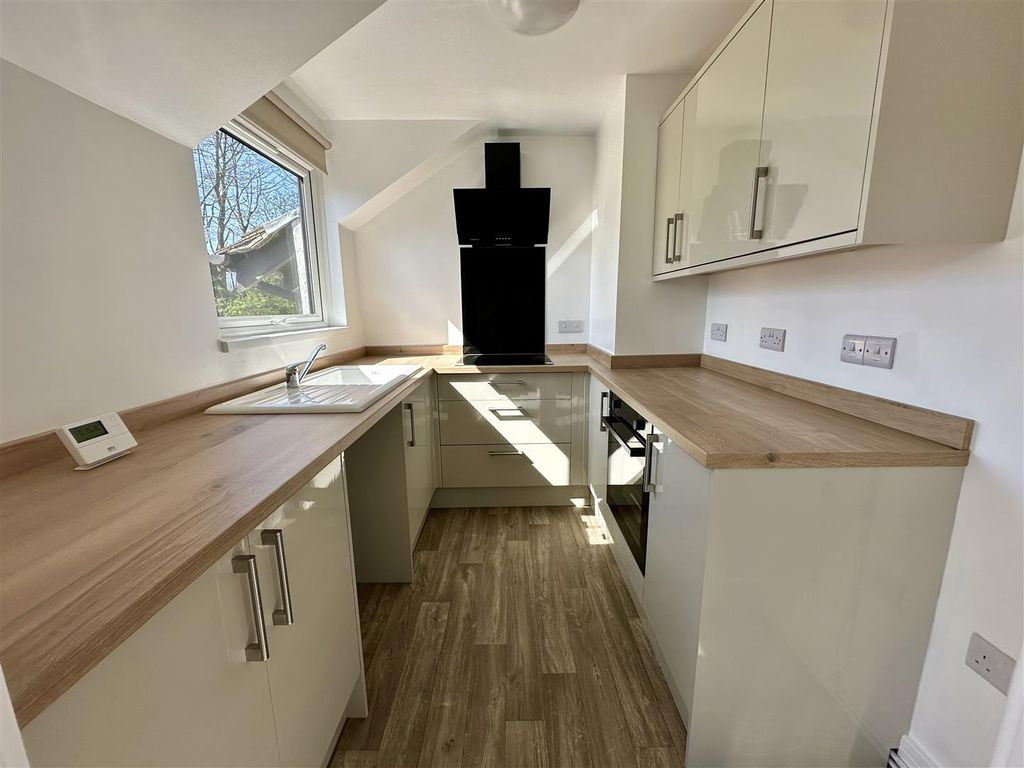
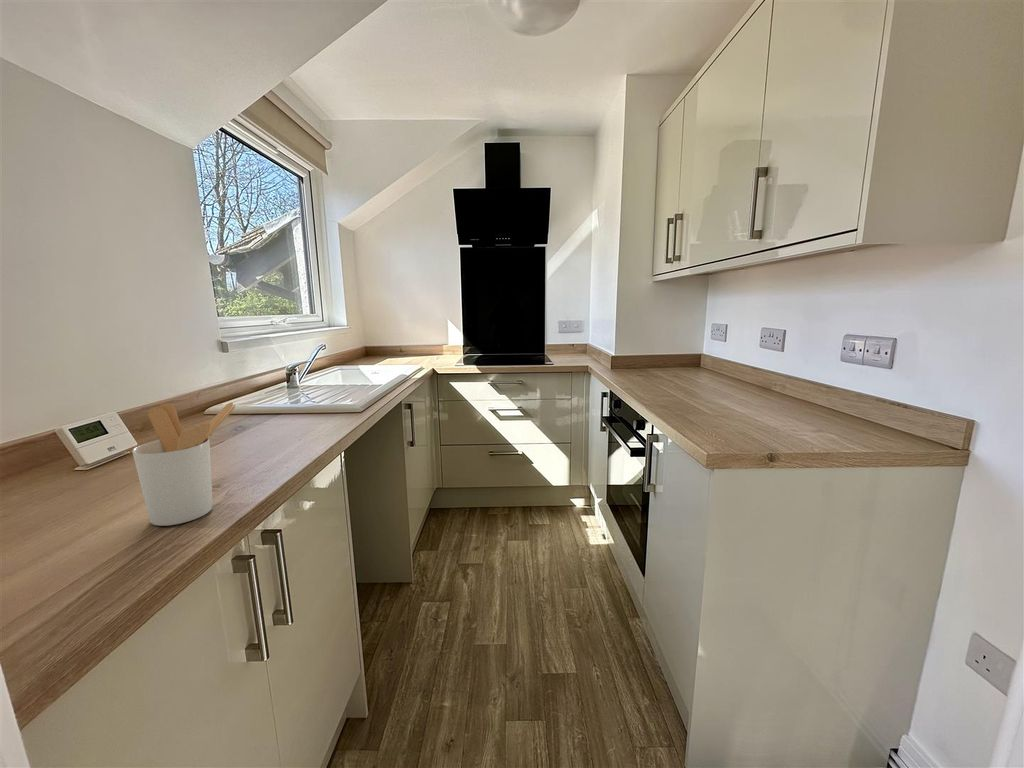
+ utensil holder [131,401,237,527]
